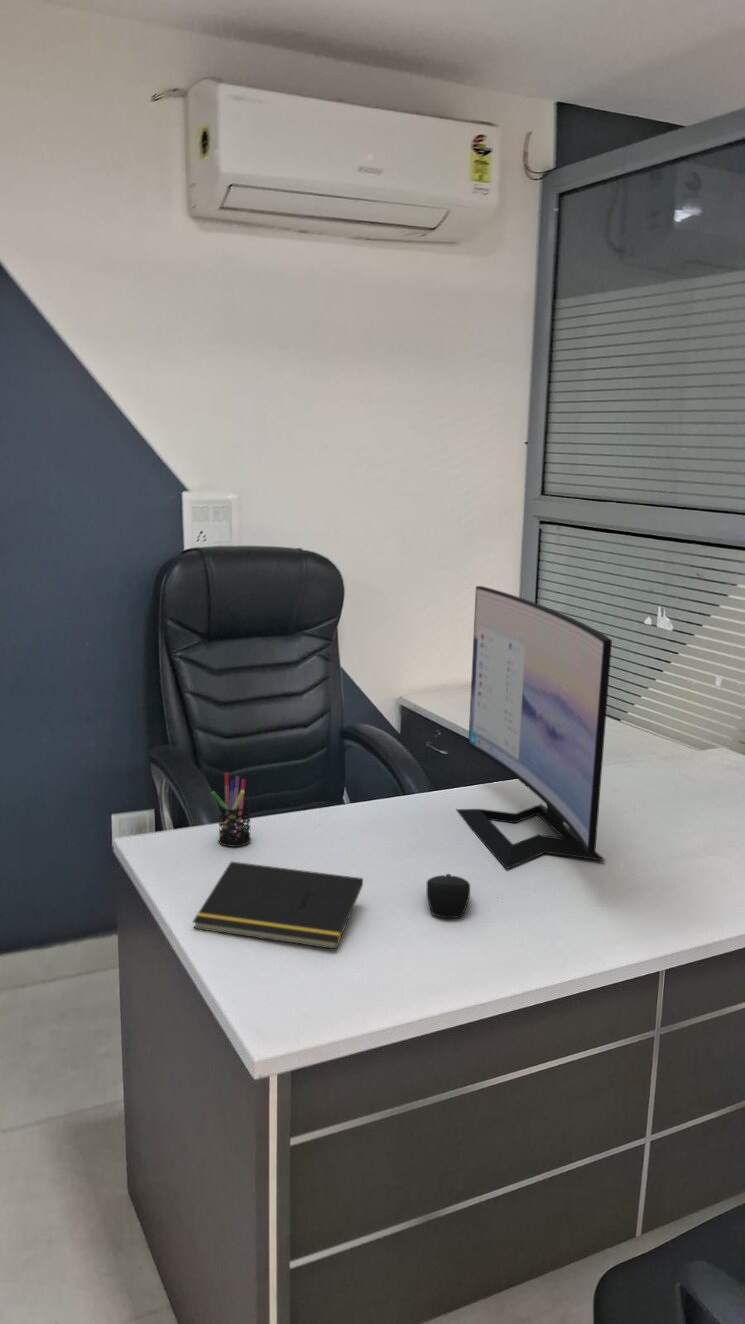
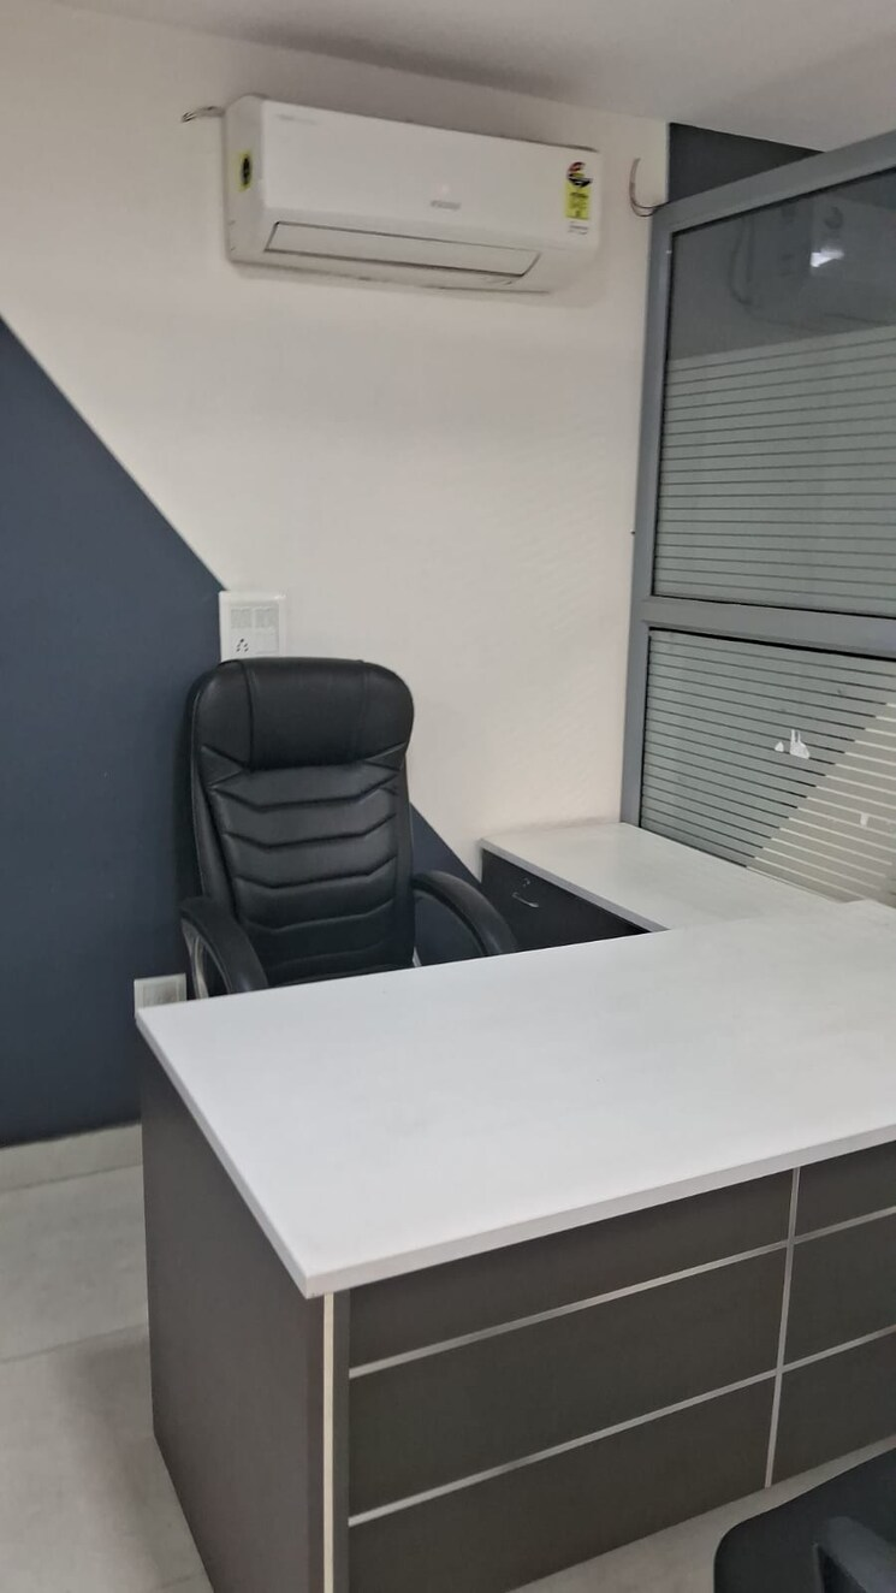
- notepad [192,860,364,950]
- computer monitor [455,585,613,870]
- pen holder [210,772,252,848]
- computer mouse [425,873,471,919]
